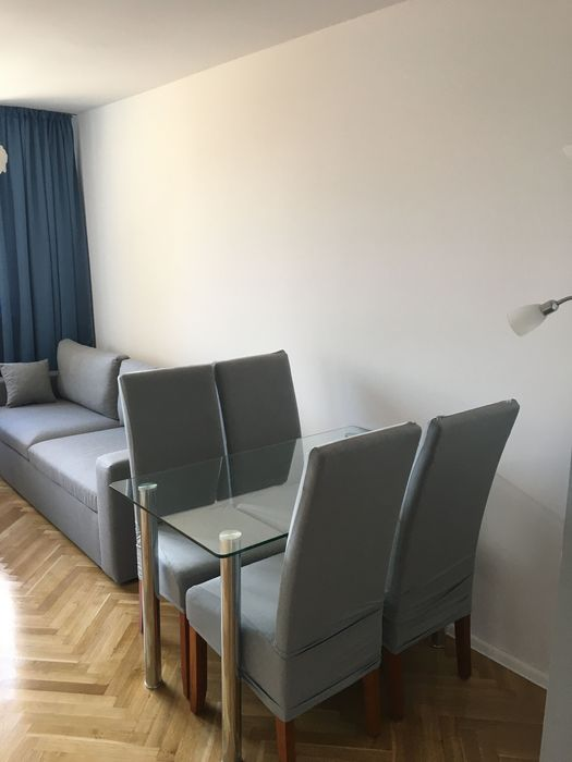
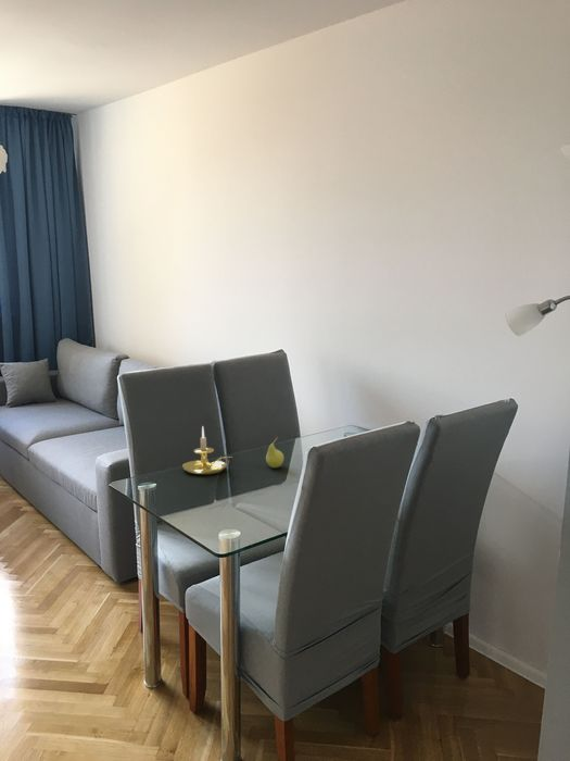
+ candle holder [181,425,233,475]
+ fruit [265,436,284,469]
